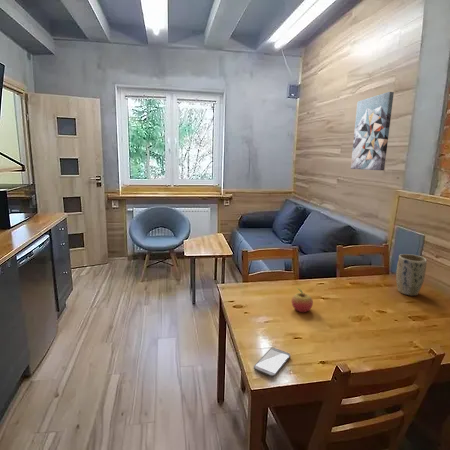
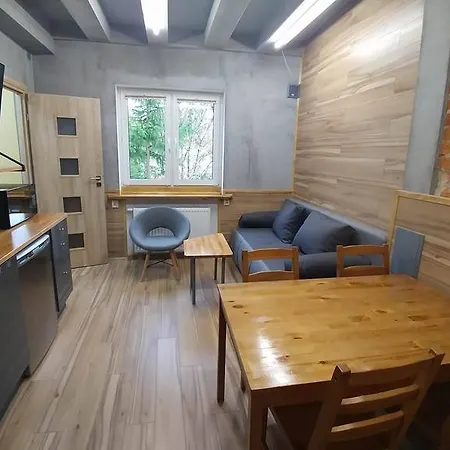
- plant pot [395,253,428,297]
- smartphone [253,347,291,378]
- wall art [350,91,395,171]
- fruit [291,287,314,313]
